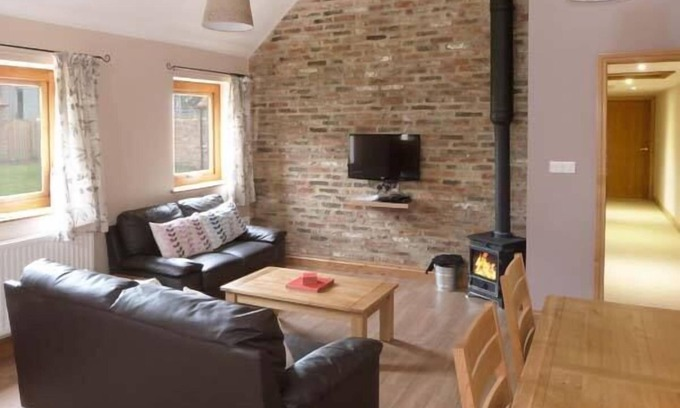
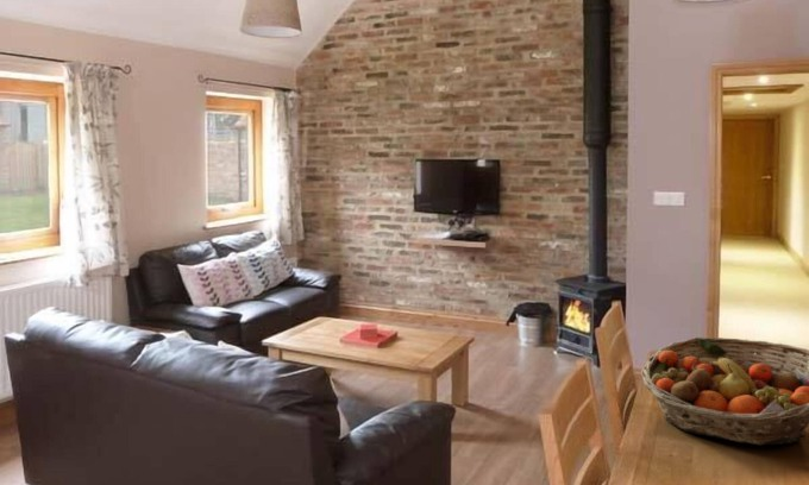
+ fruit basket [640,336,809,446]
